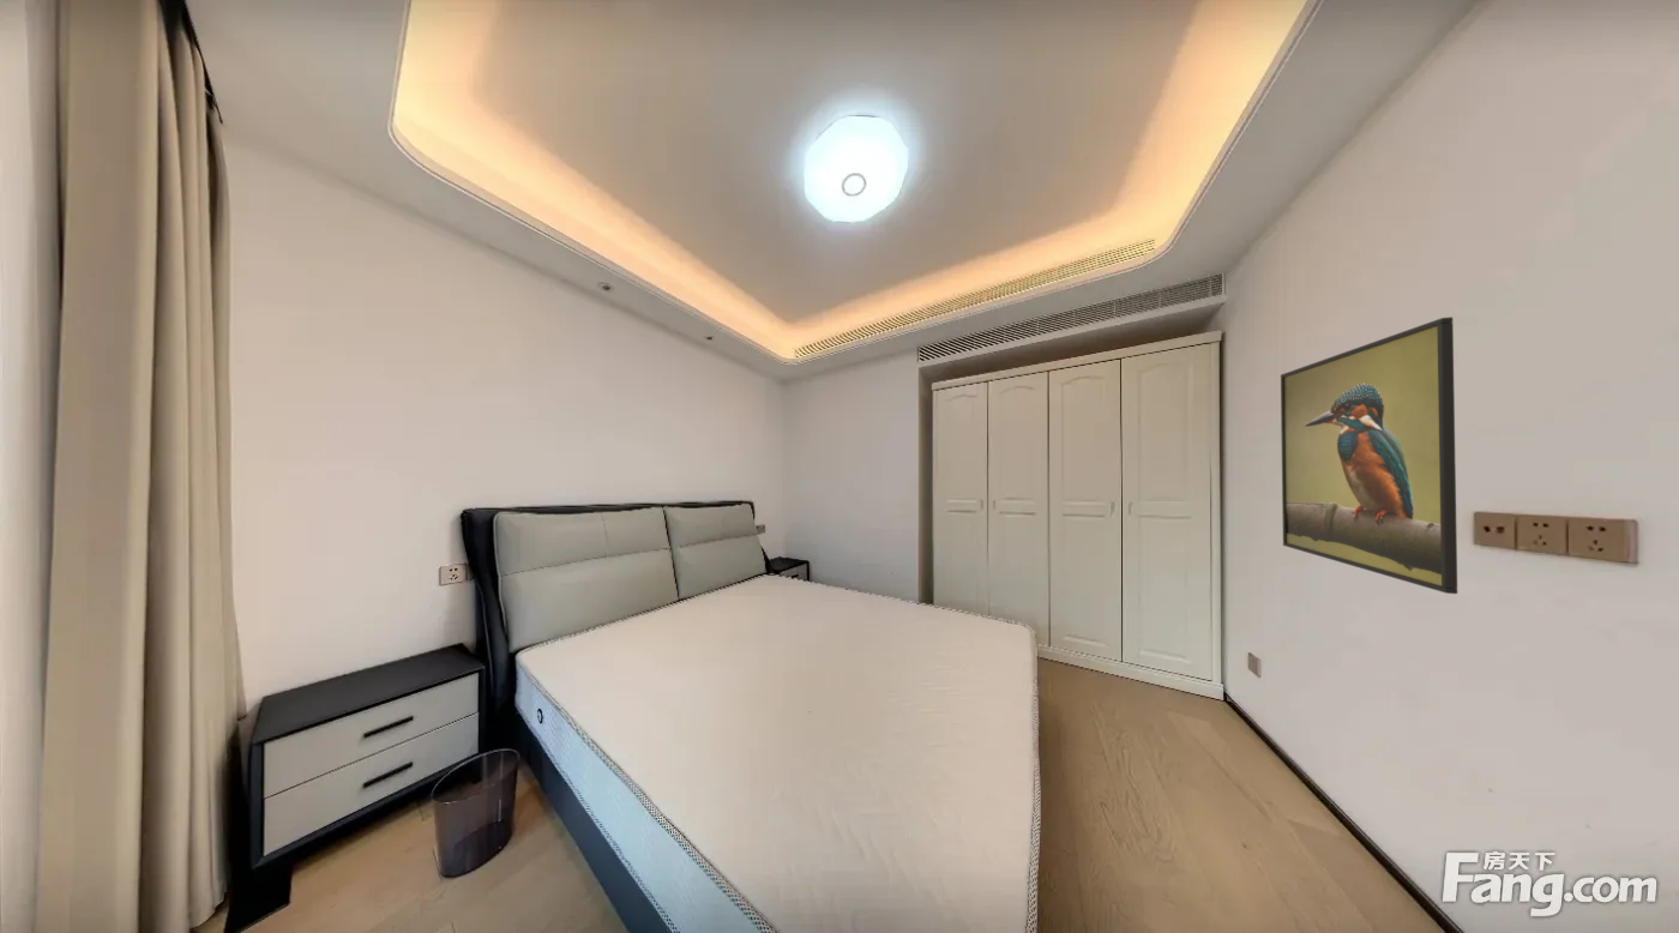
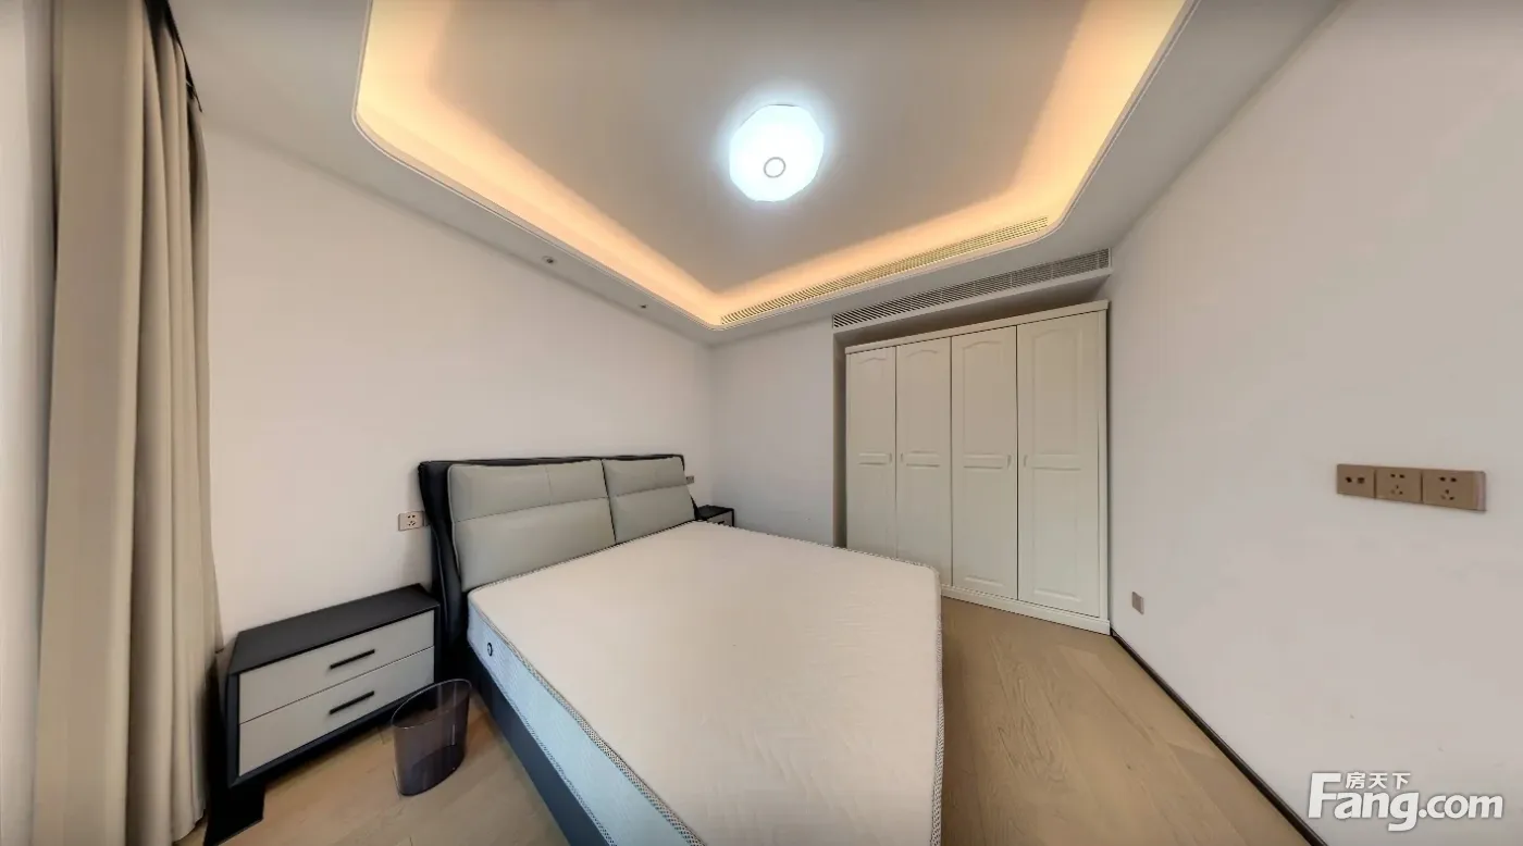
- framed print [1280,315,1458,595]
